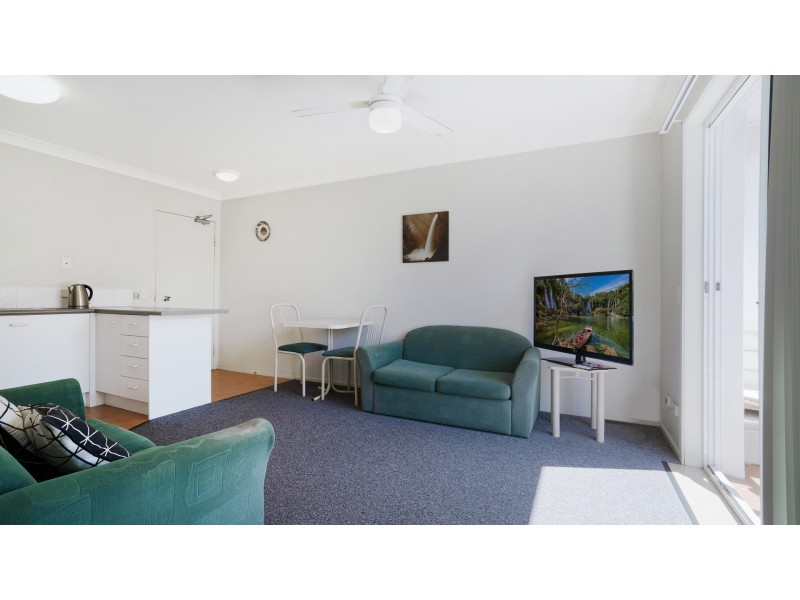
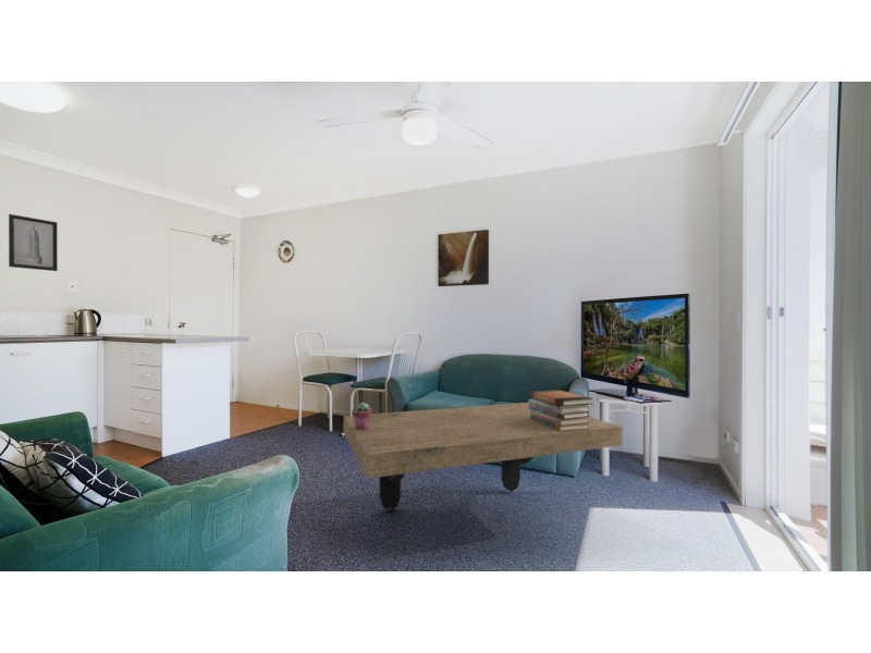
+ book stack [528,389,594,431]
+ coffee table [343,402,623,513]
+ potted succulent [351,402,372,430]
+ wall art [8,213,59,272]
